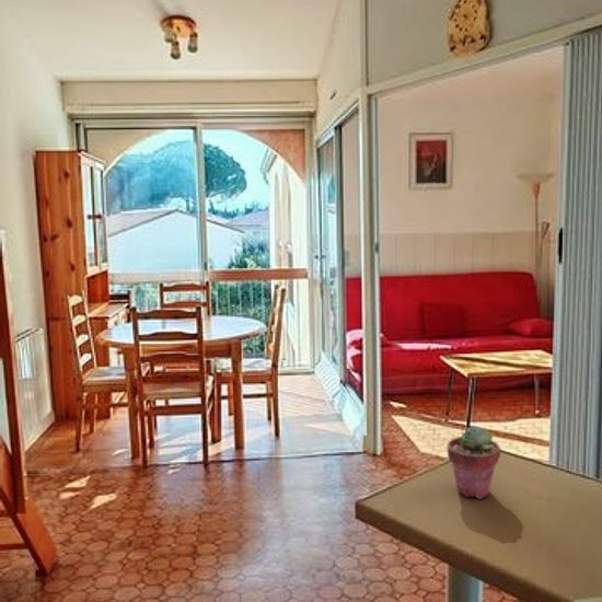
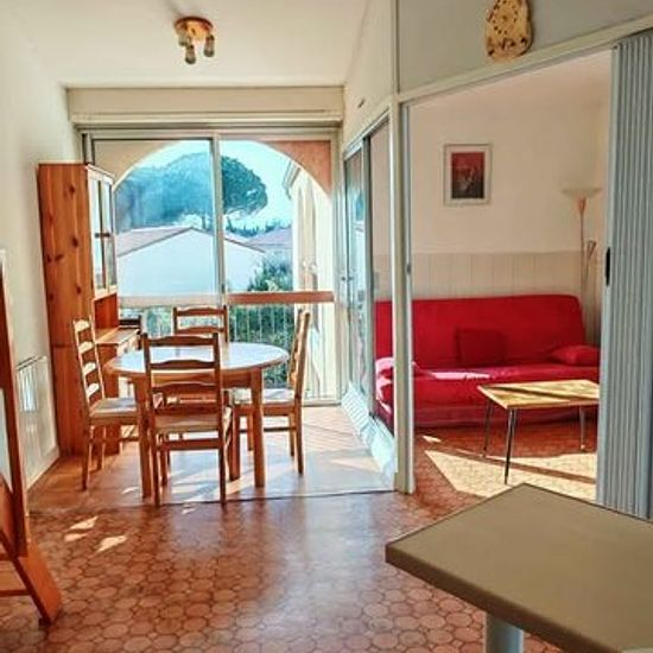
- potted succulent [447,425,501,499]
